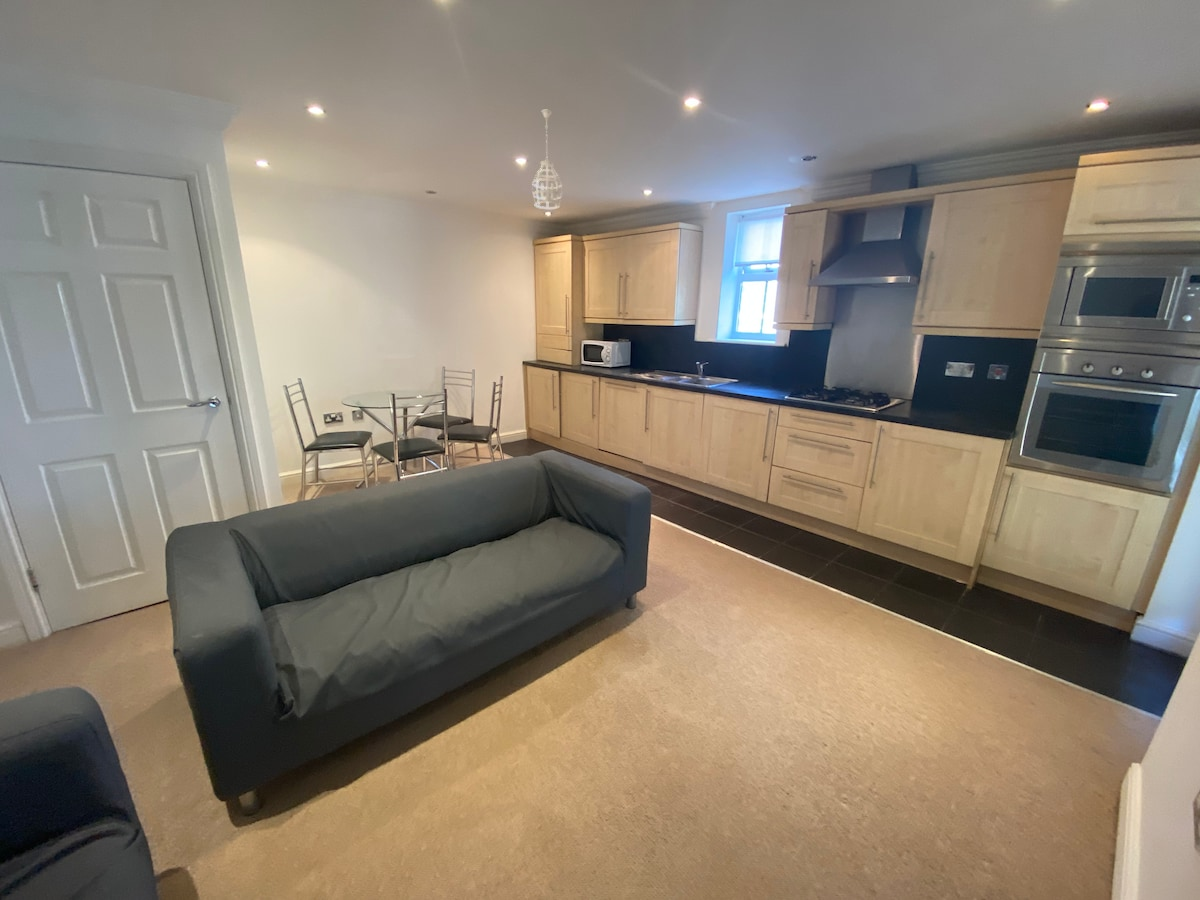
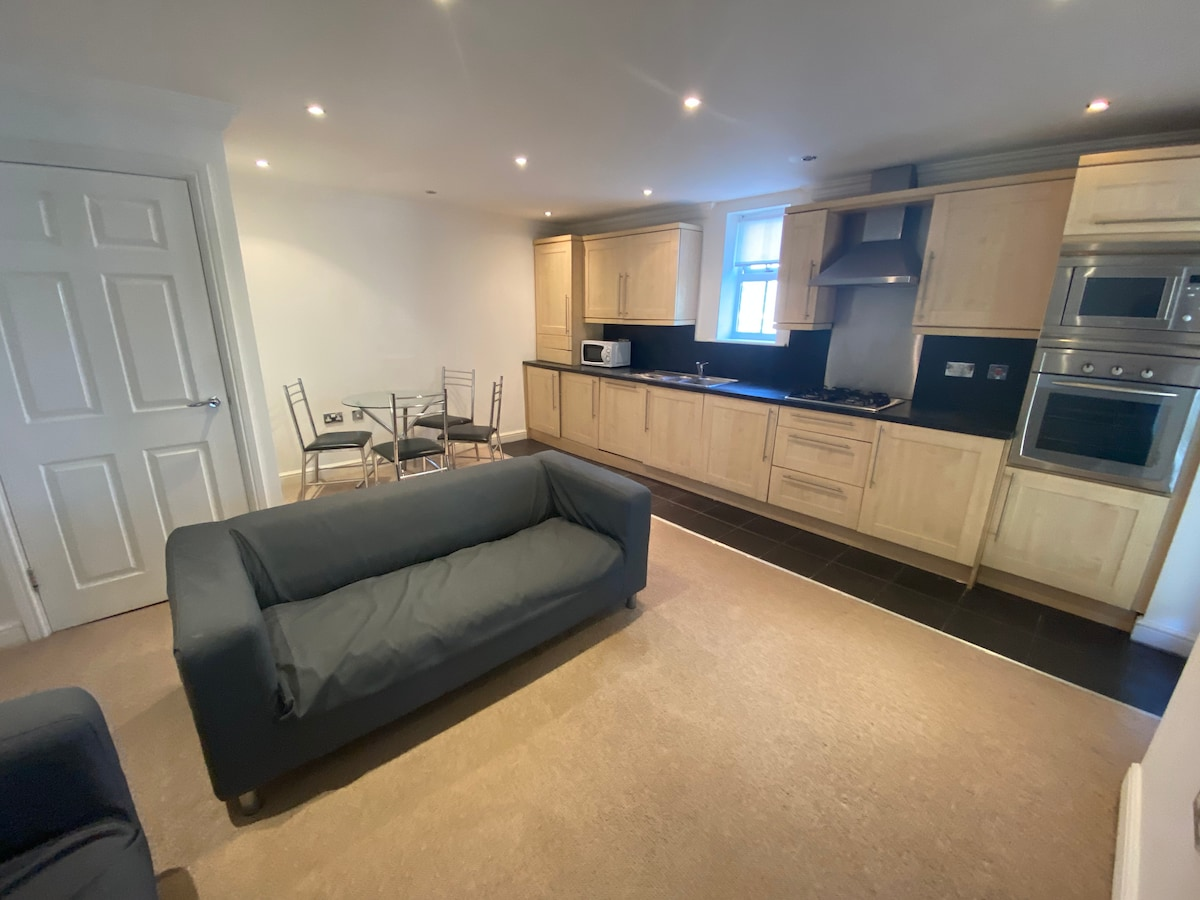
- pendant light [531,109,563,210]
